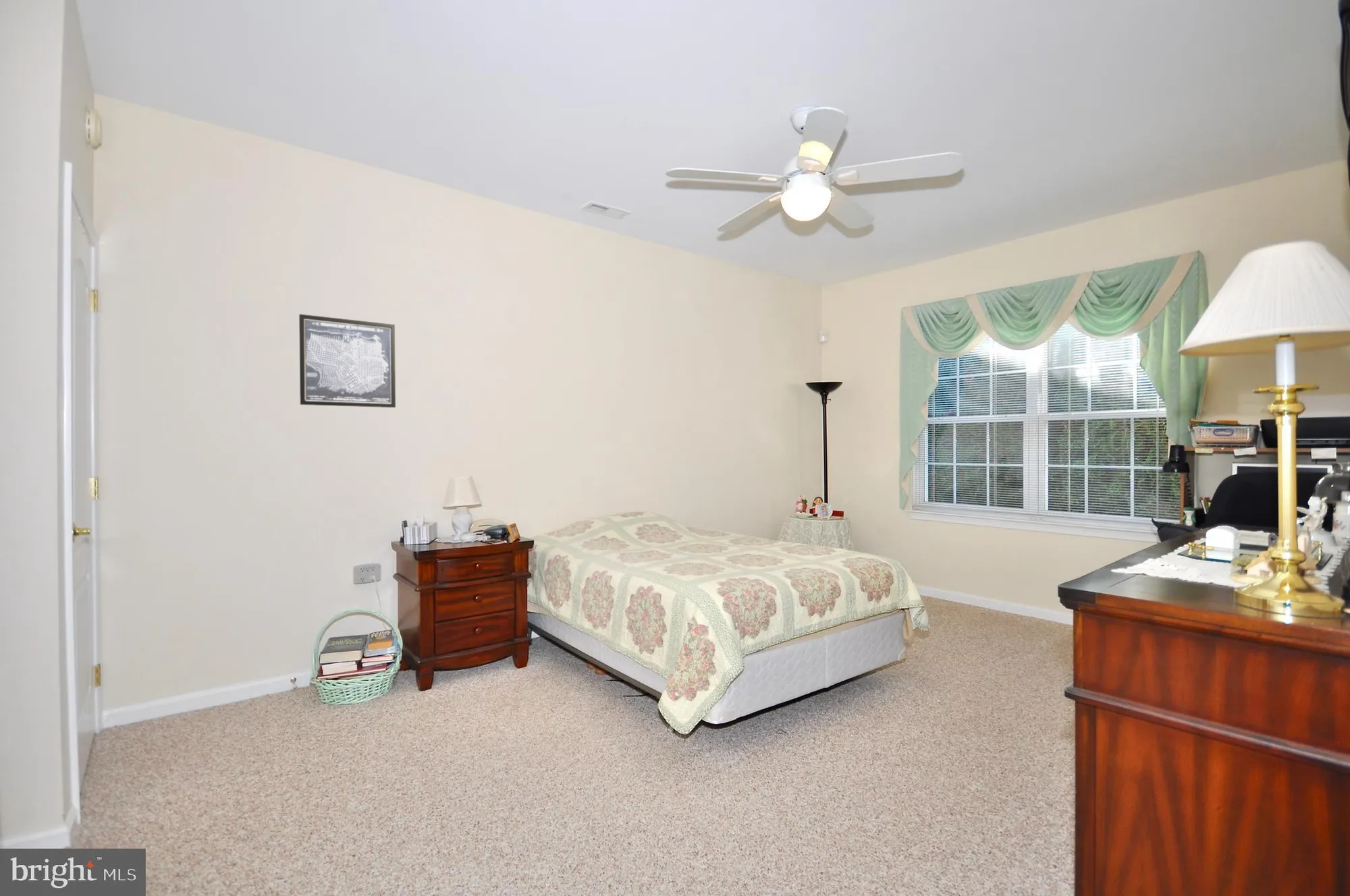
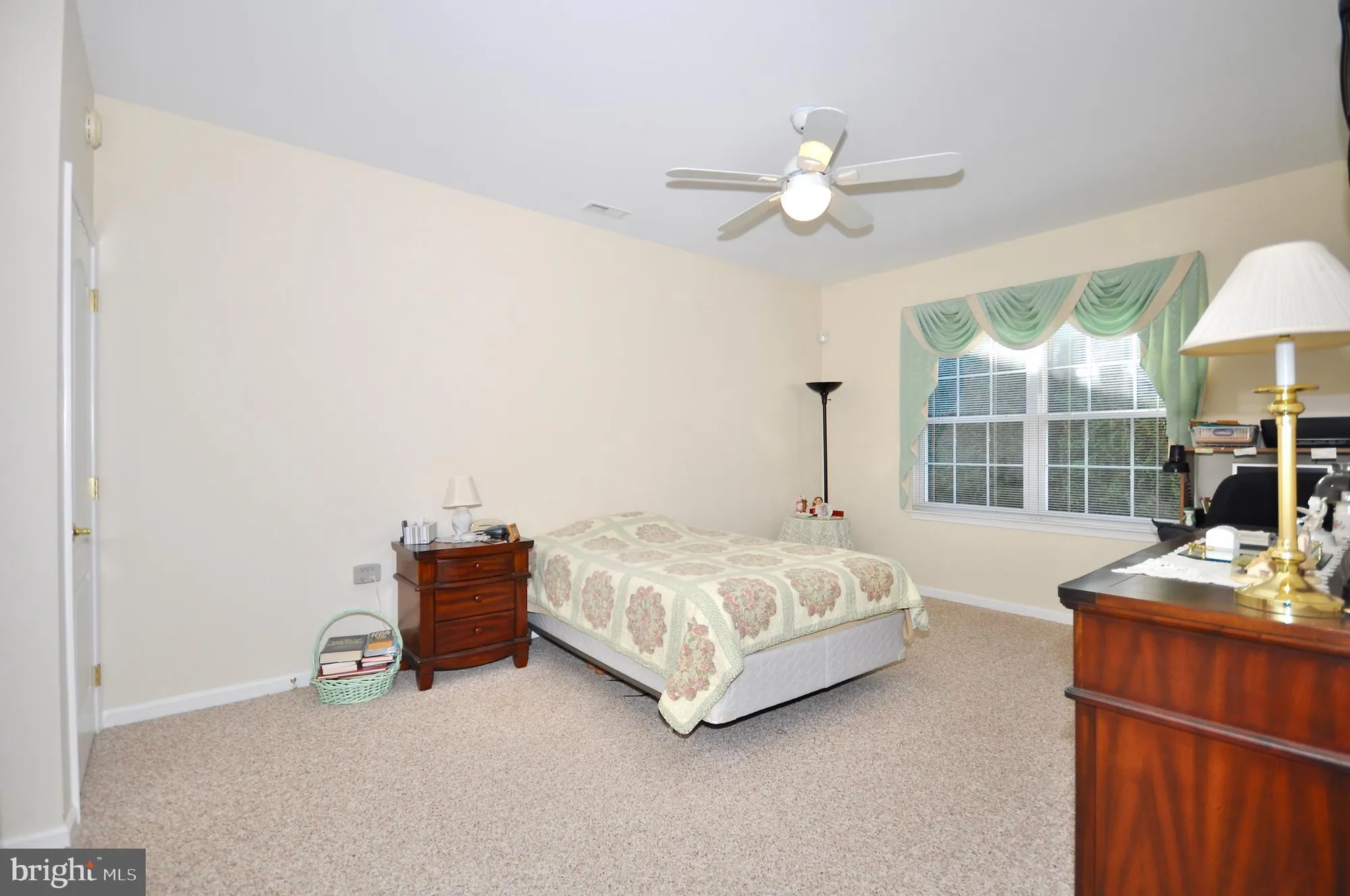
- wall art [298,314,396,408]
